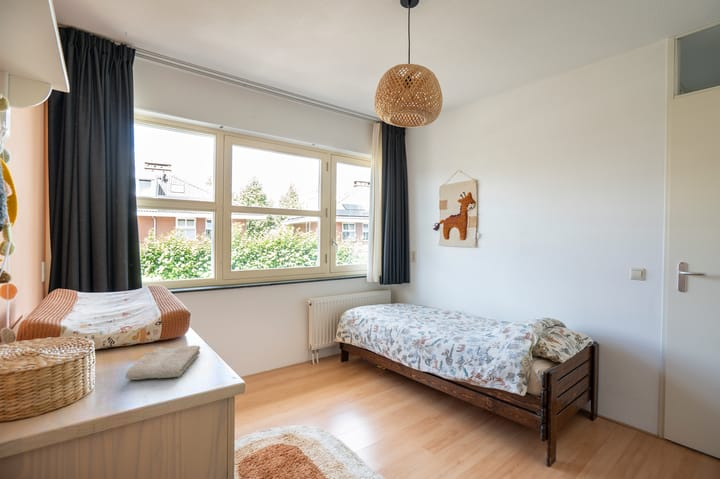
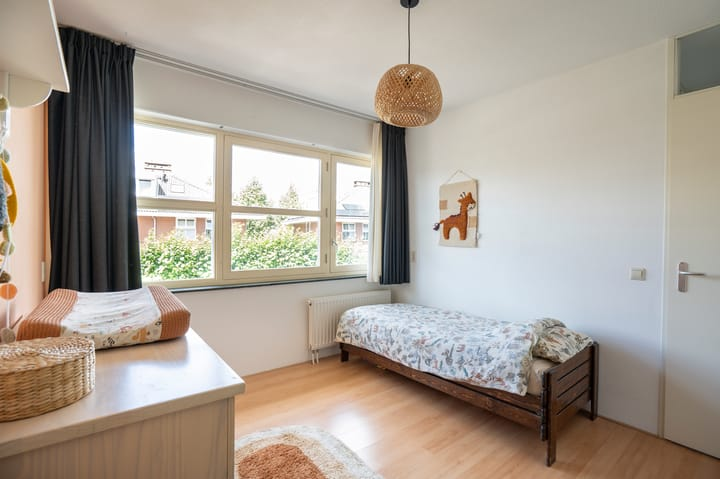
- washcloth [124,345,201,381]
